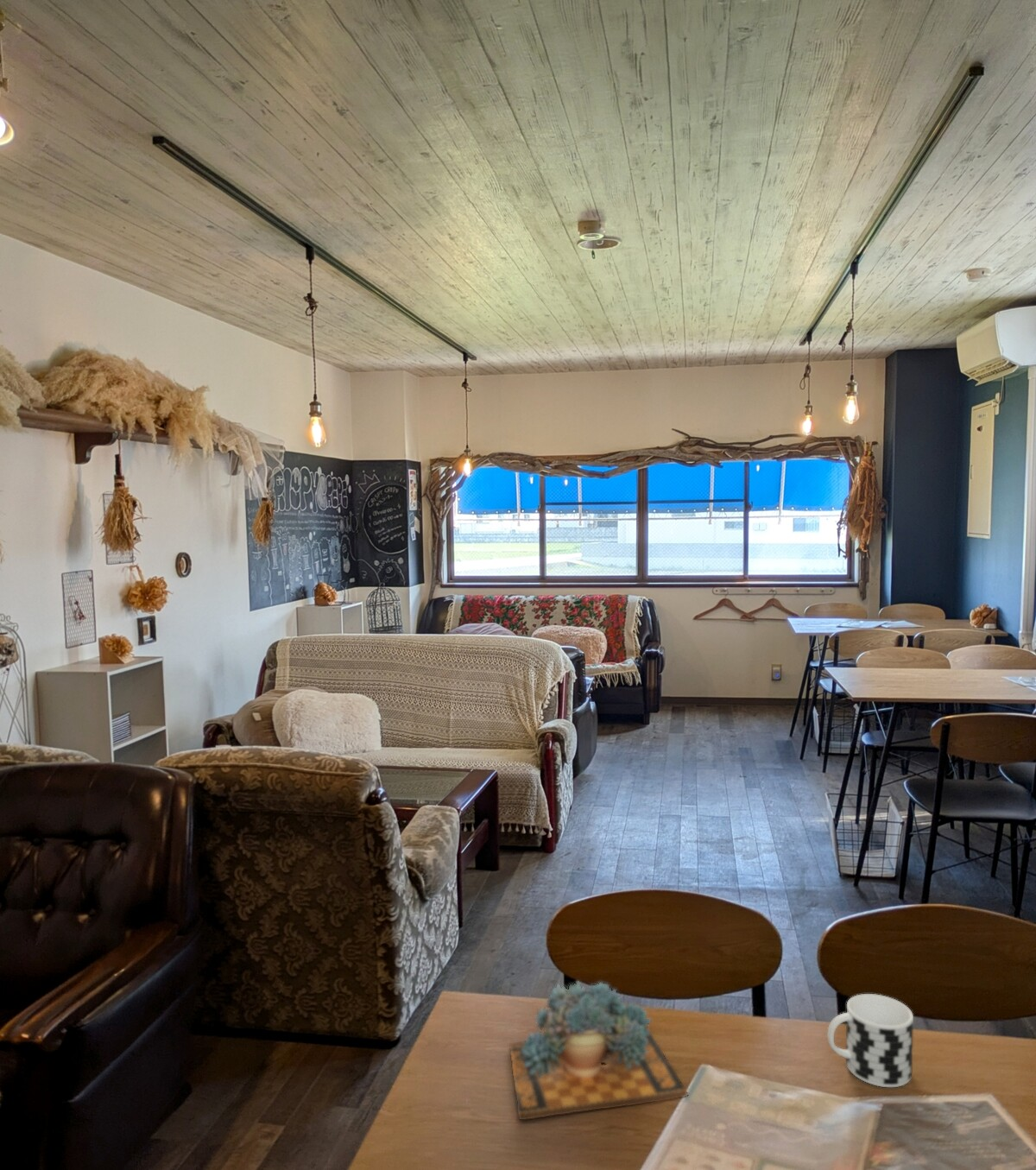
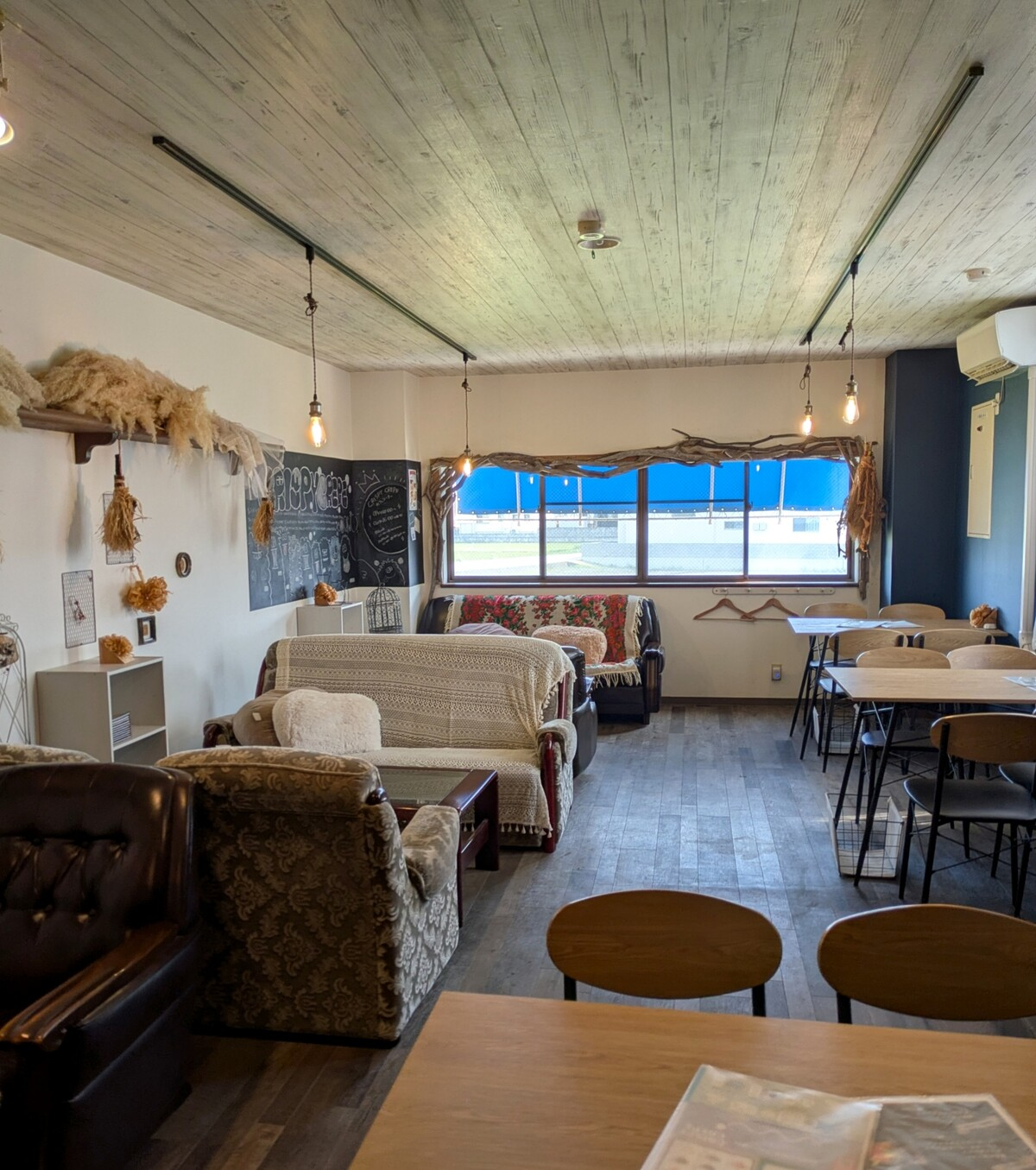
- succulent plant [509,981,690,1121]
- cup [826,993,914,1088]
